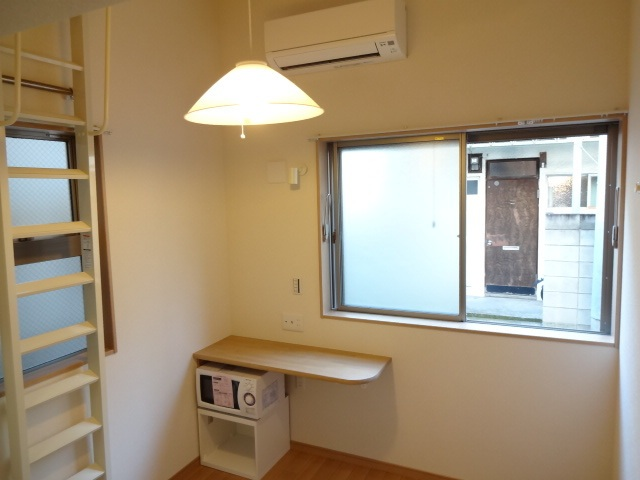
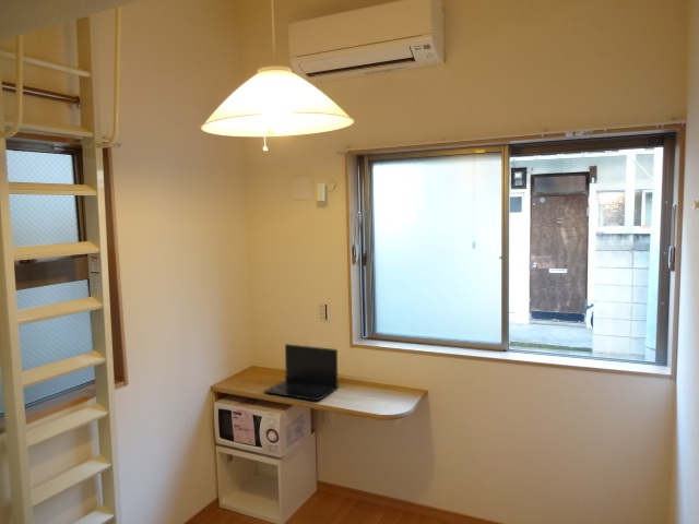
+ laptop [262,343,339,402]
